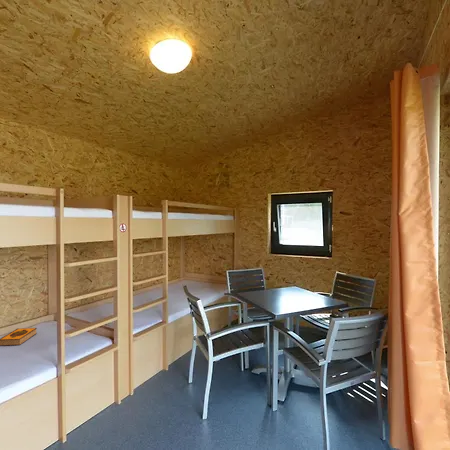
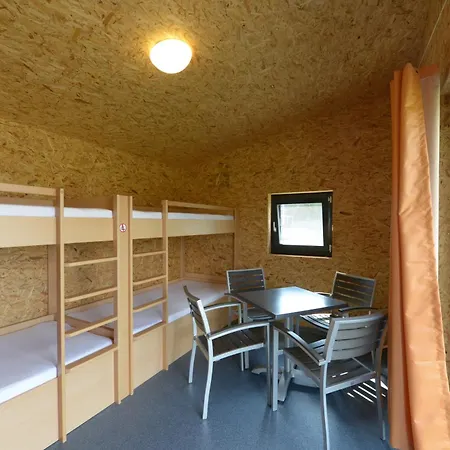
- hardback book [0,327,38,347]
